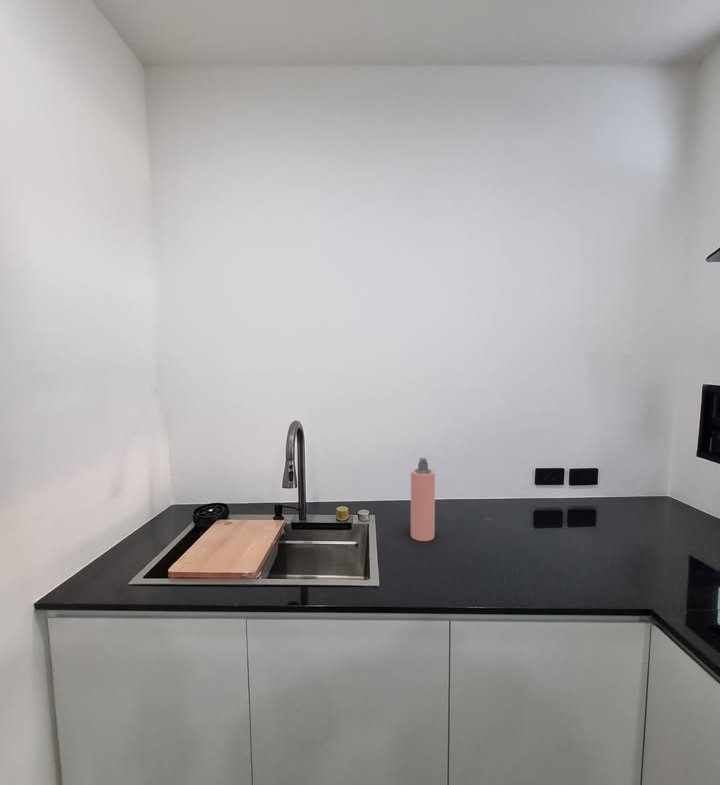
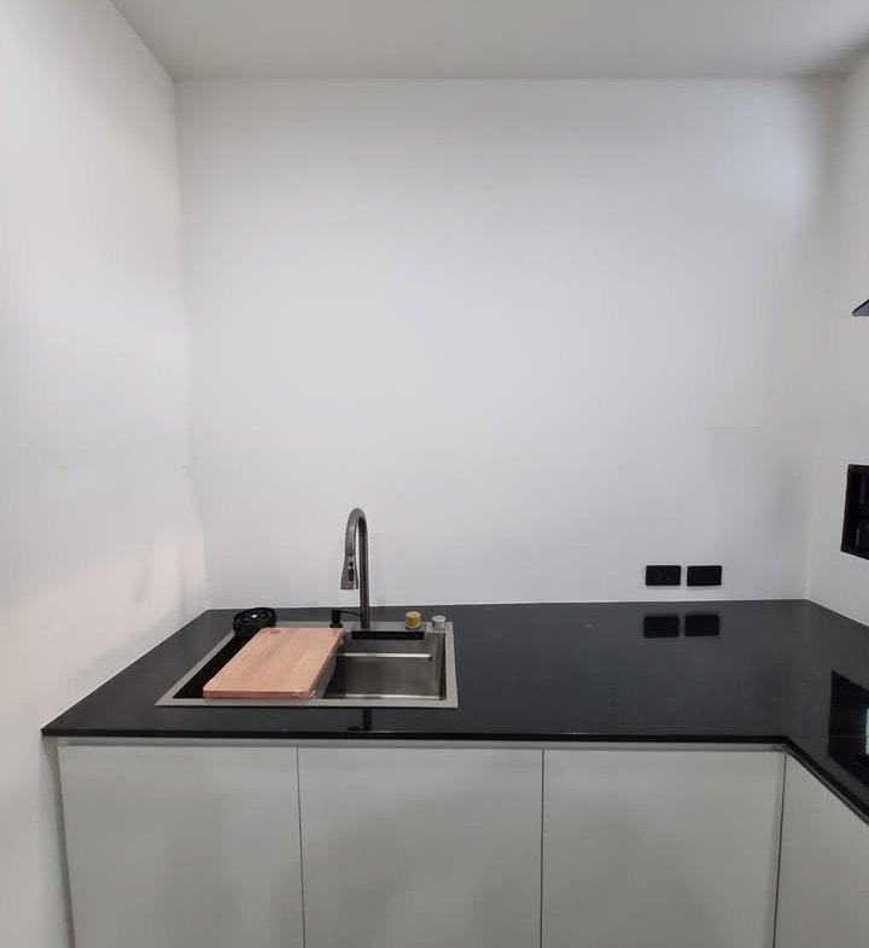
- spray bottle [410,457,436,542]
